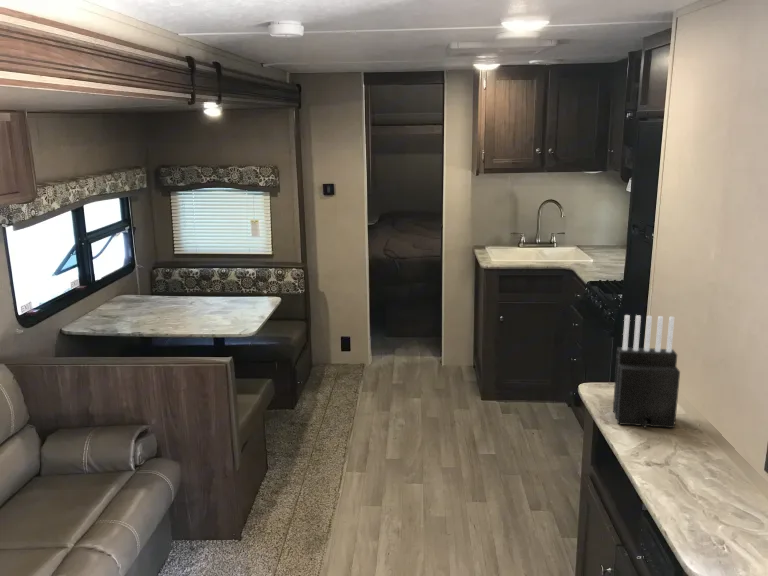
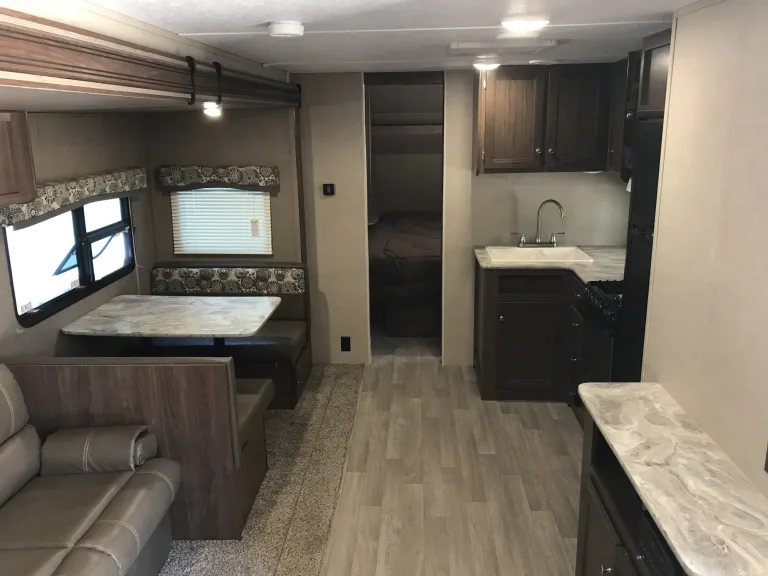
- knife block [612,314,681,430]
